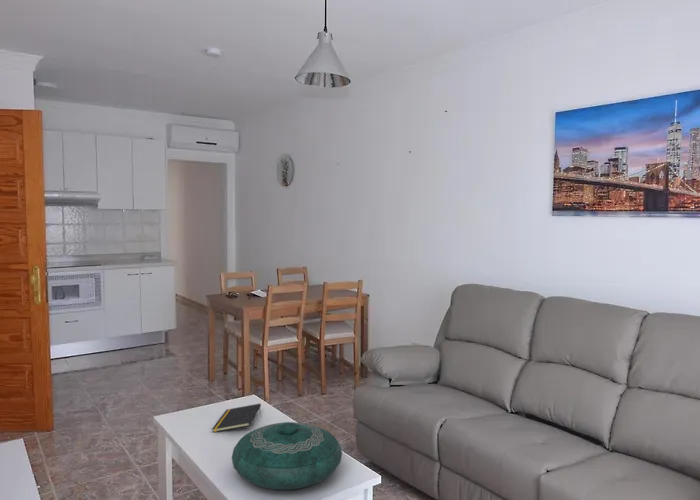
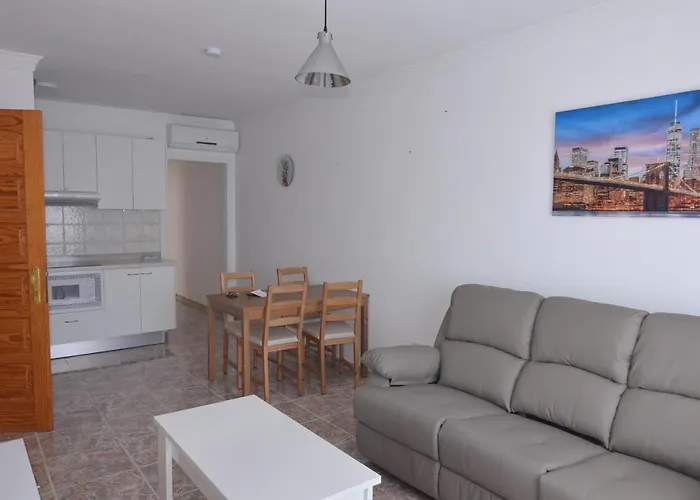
- decorative bowl [231,421,343,491]
- notepad [211,403,262,433]
